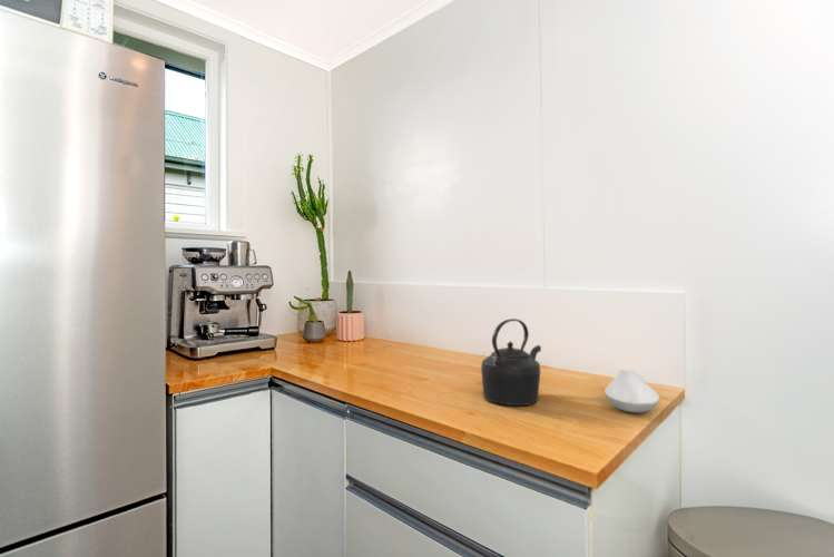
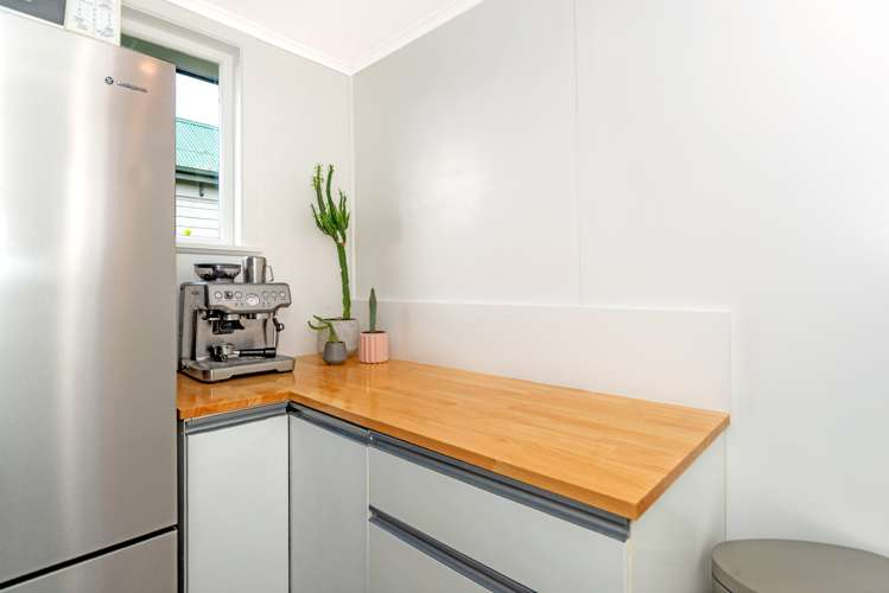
- kettle [480,317,542,407]
- spoon rest [604,369,661,414]
